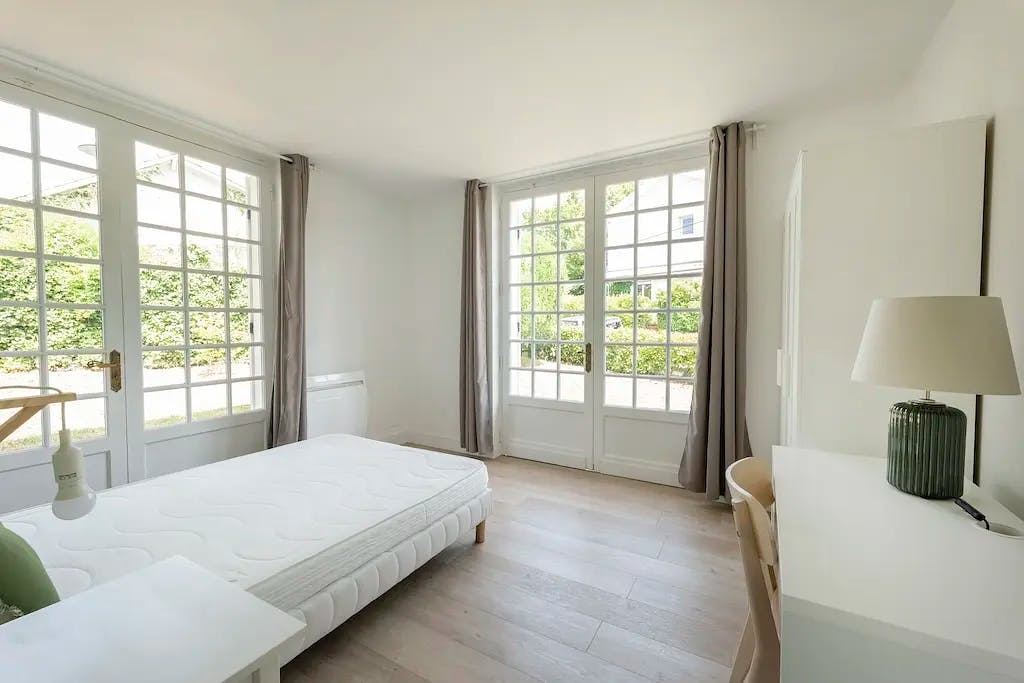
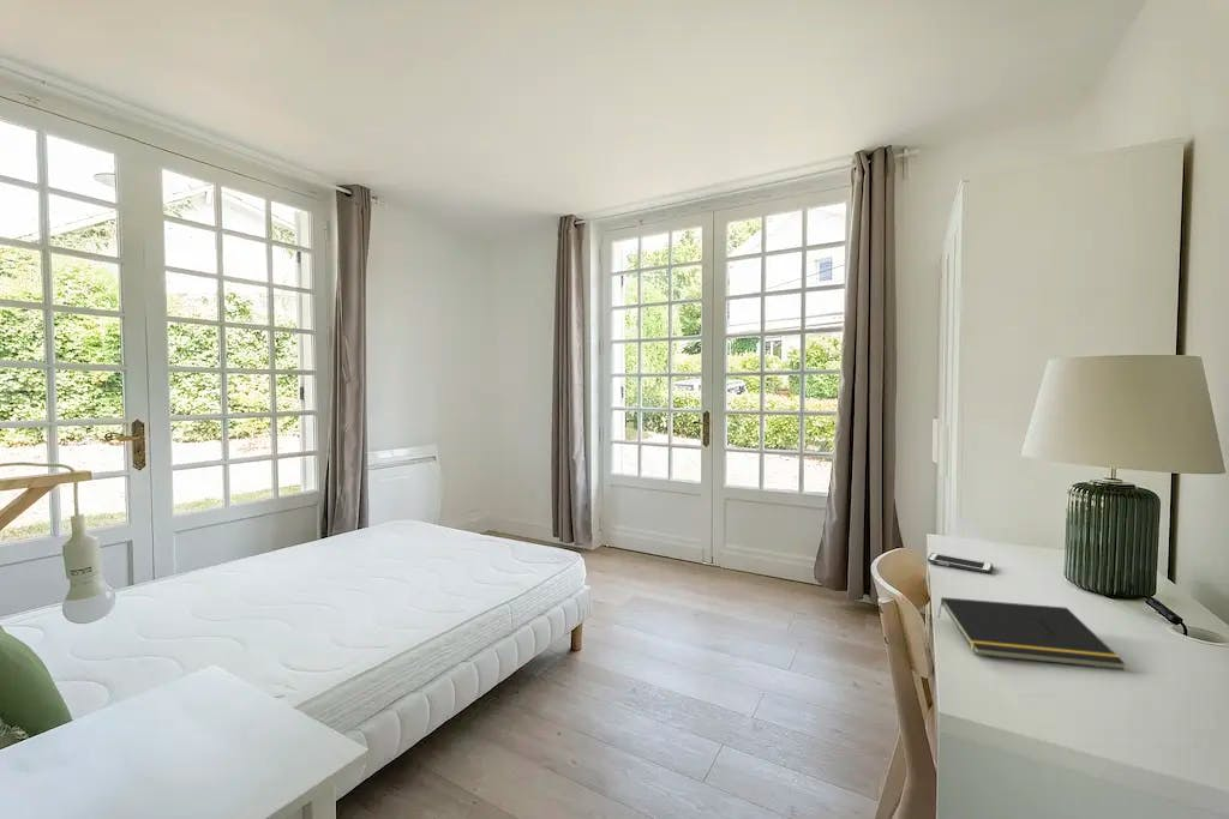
+ notepad [936,596,1126,670]
+ cell phone [927,552,994,574]
